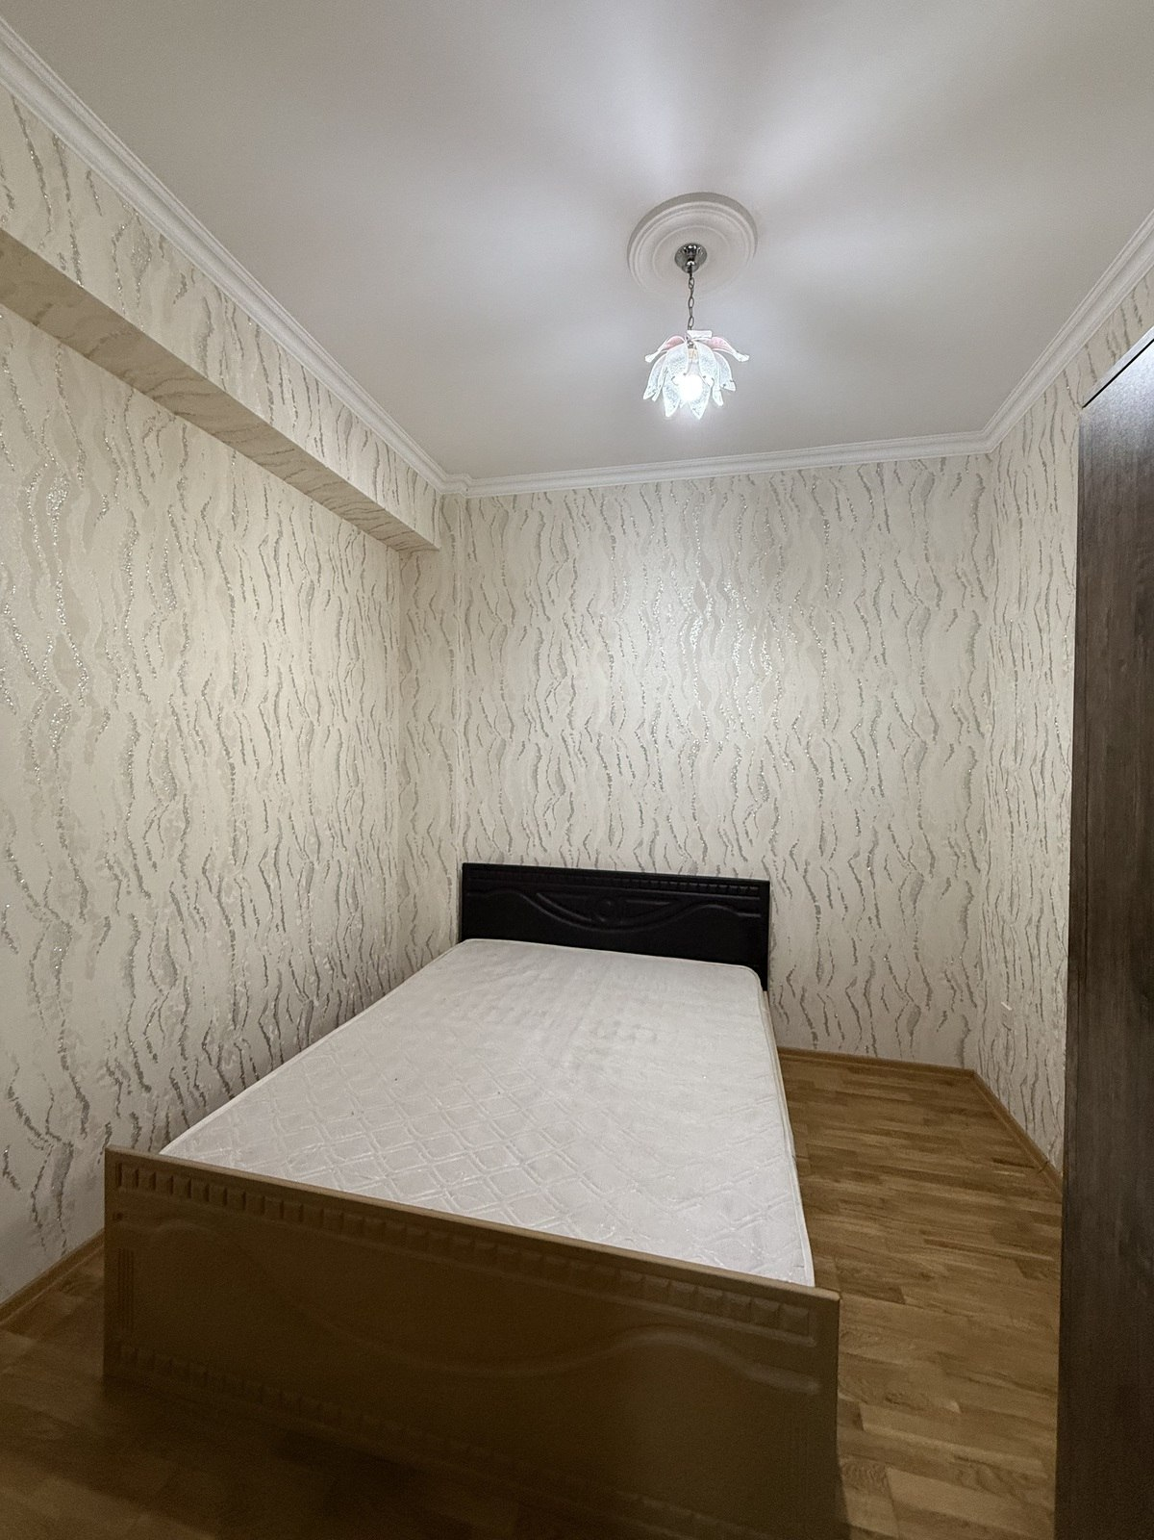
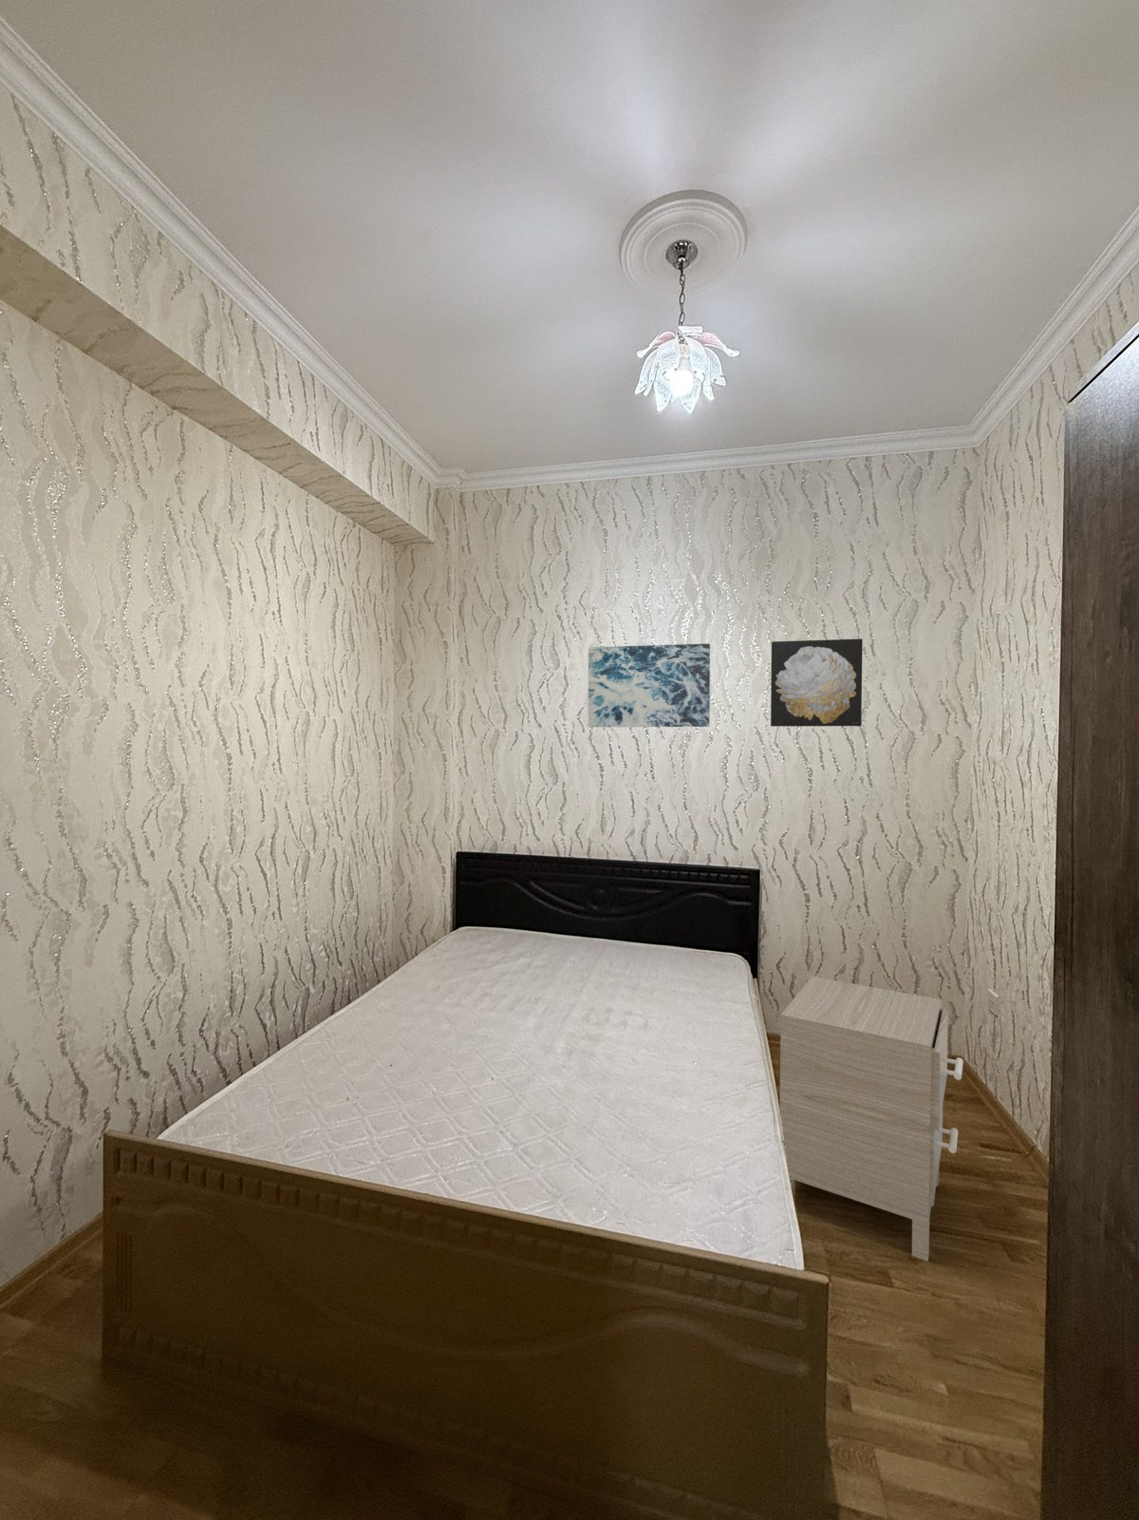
+ wall art [769,638,864,728]
+ wall art [587,643,711,728]
+ nightstand [779,975,964,1263]
